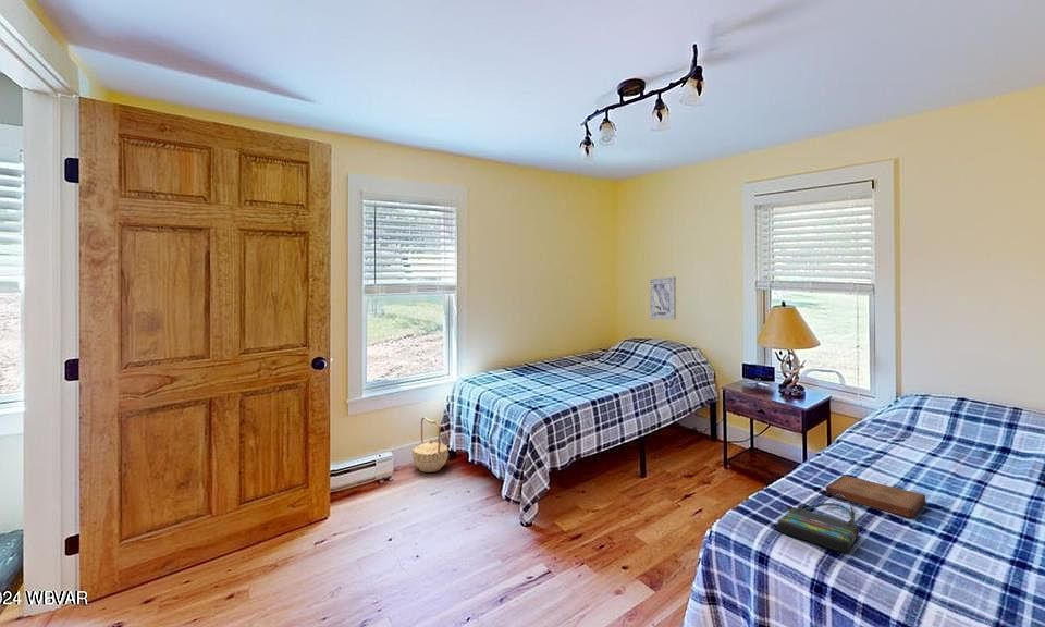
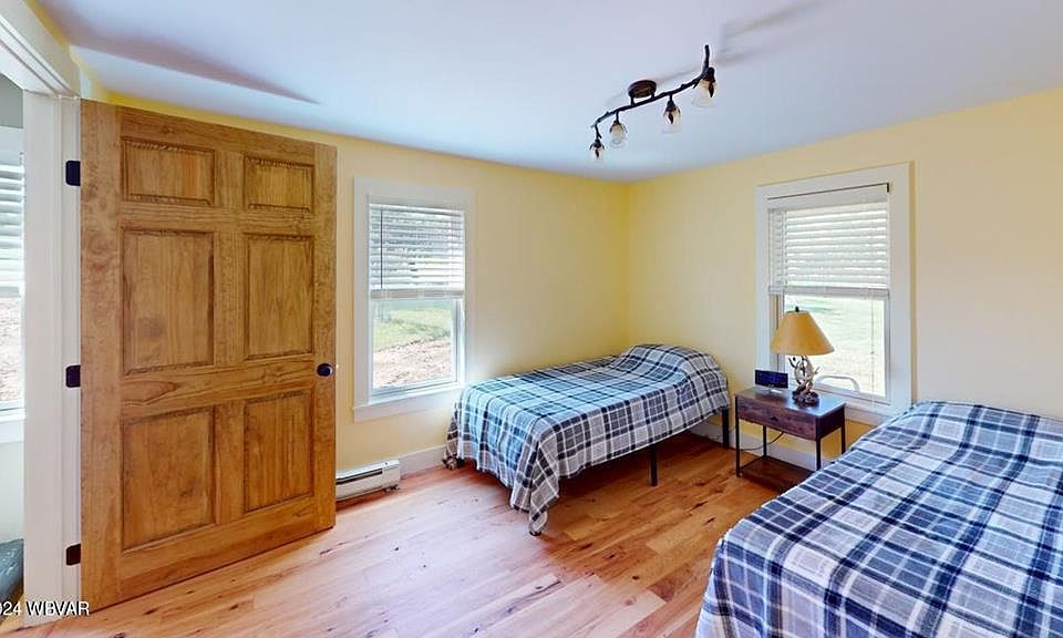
- tote bag [776,492,865,554]
- basket [411,416,450,474]
- book [825,474,926,519]
- wall art [649,275,677,320]
